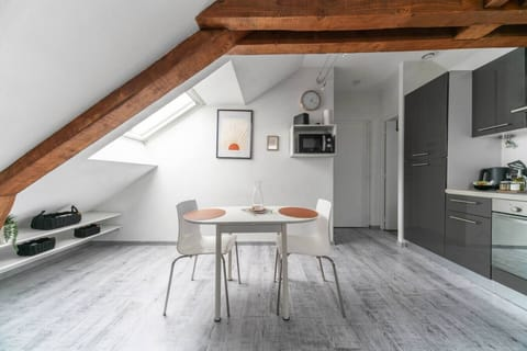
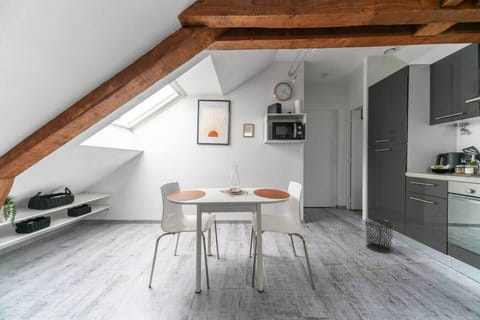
+ waste bin [363,217,395,254]
